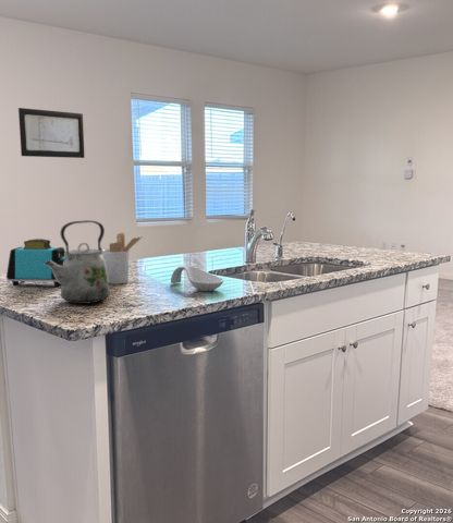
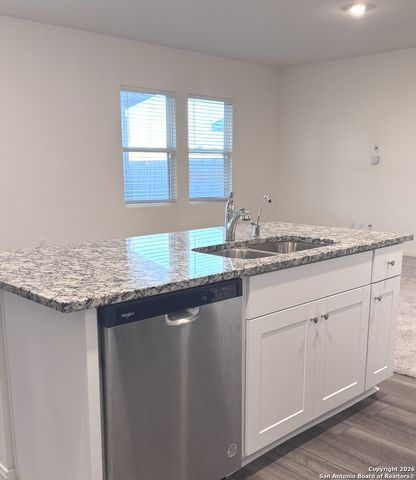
- wall art [17,107,86,159]
- kettle [44,219,111,305]
- spoon rest [170,265,224,292]
- toaster [5,238,66,288]
- utensil holder [101,232,144,285]
